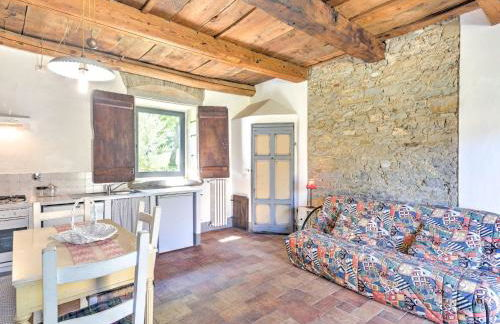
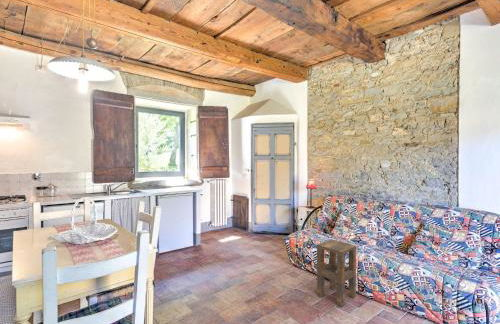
+ side table [316,238,357,307]
